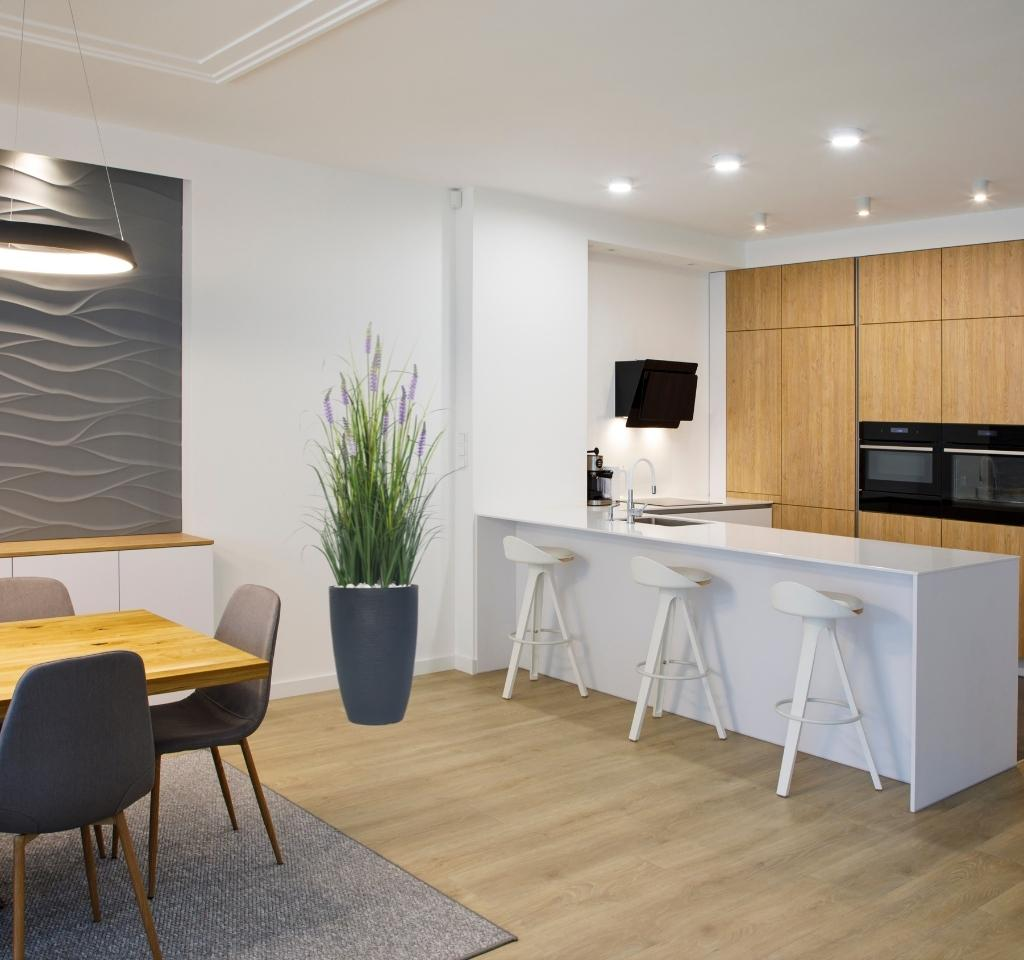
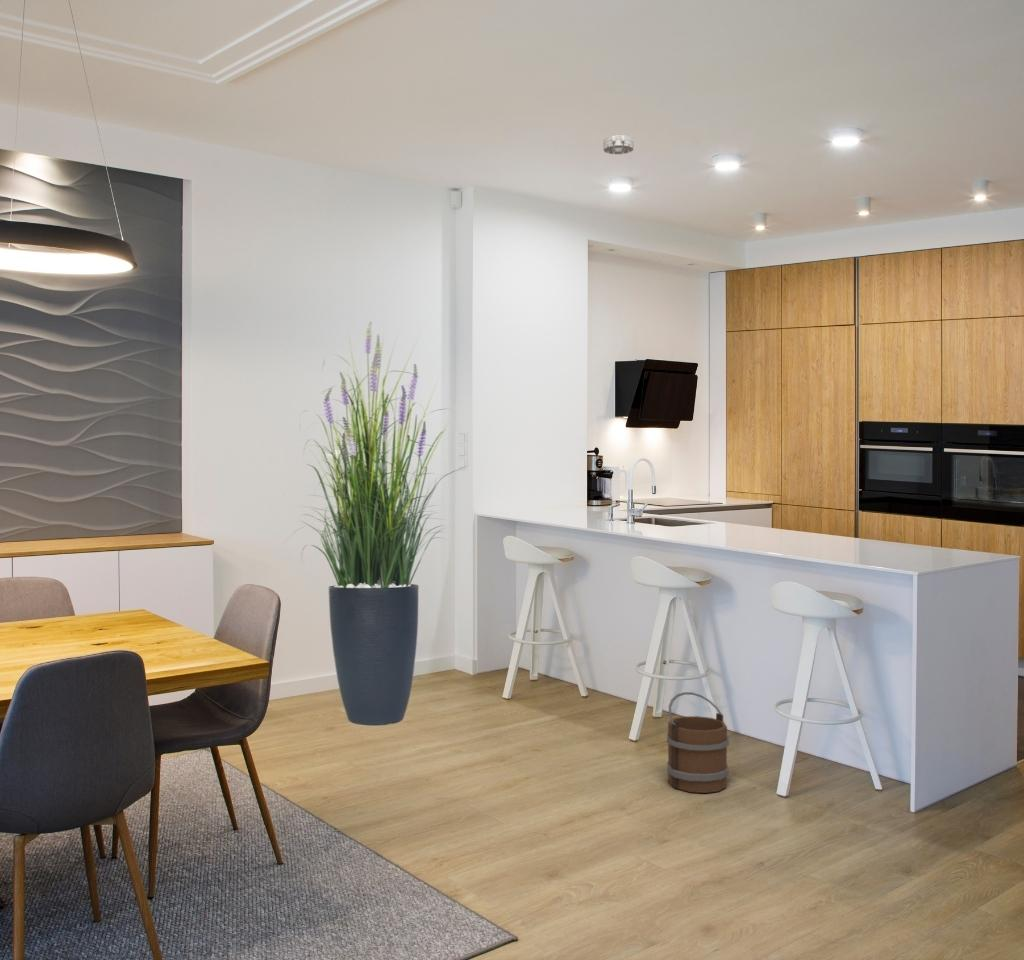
+ bucket [666,691,730,794]
+ smoke detector [603,134,634,155]
